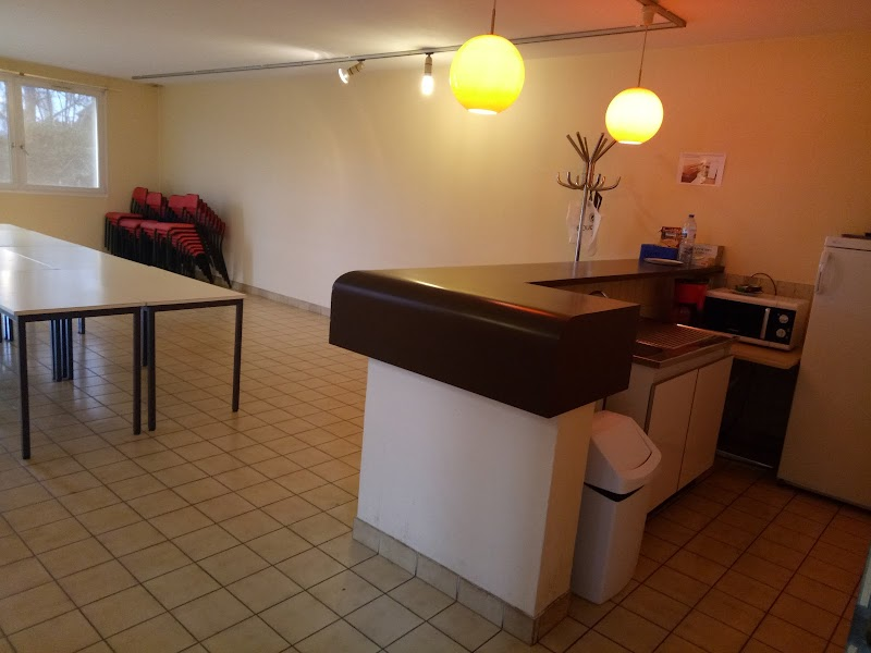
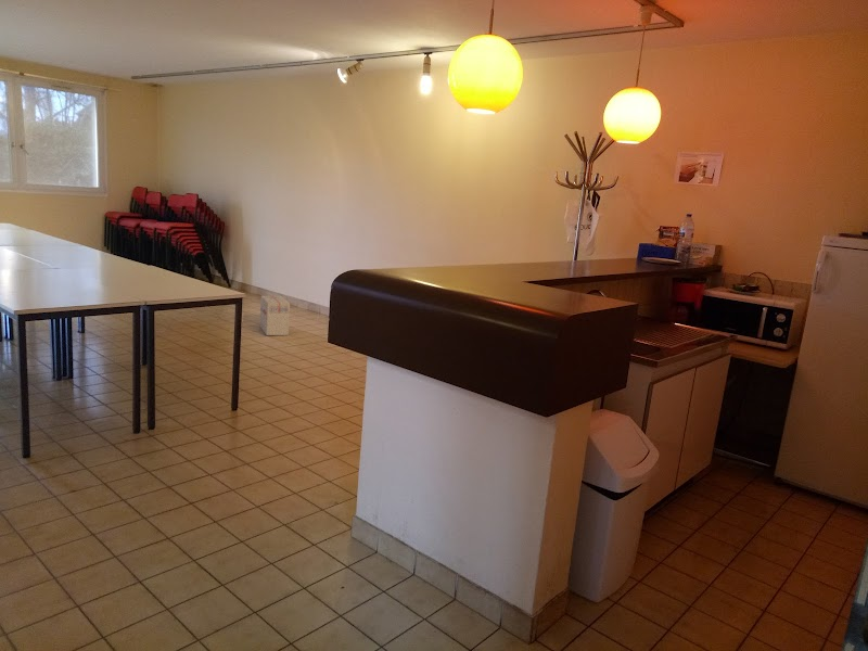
+ cardboard box [259,294,291,336]
